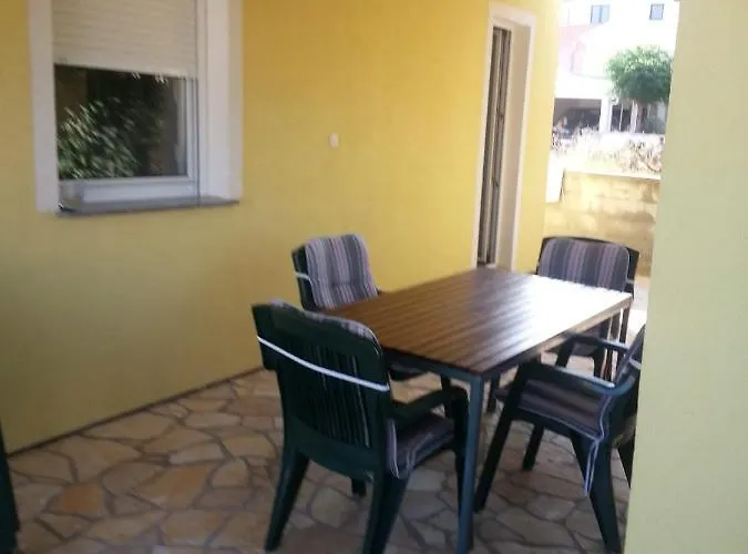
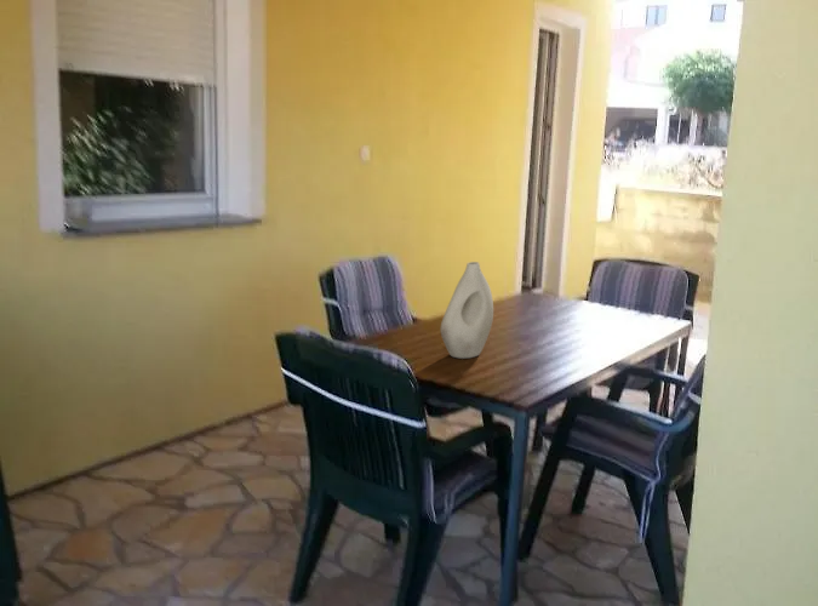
+ vase [440,261,494,360]
